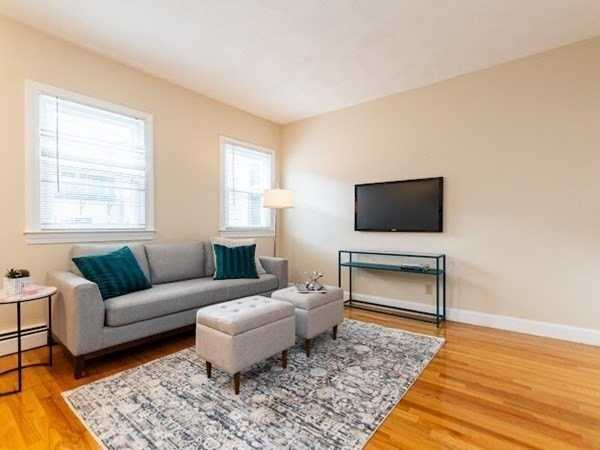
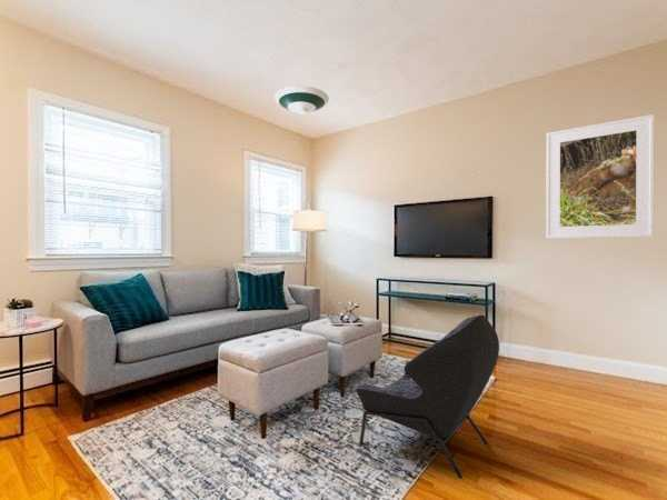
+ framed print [545,113,656,240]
+ armchair [355,313,500,480]
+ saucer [273,84,330,114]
